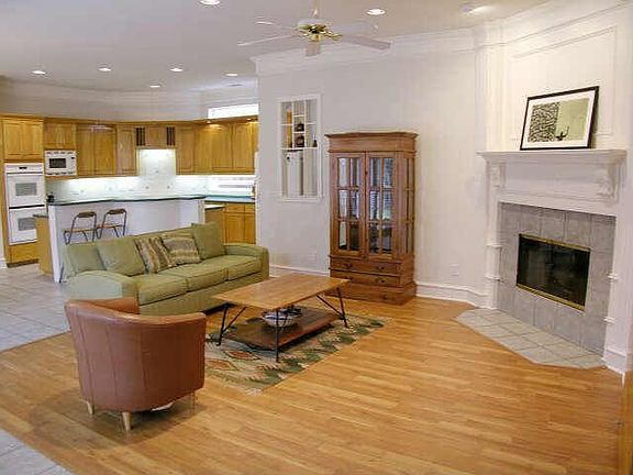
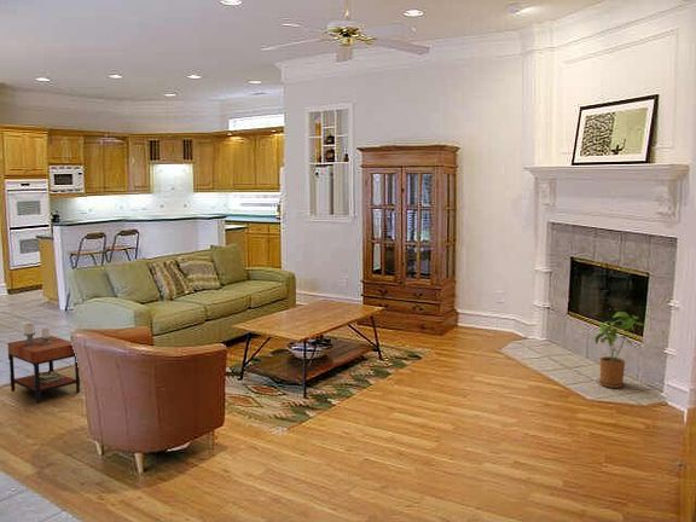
+ house plant [594,311,644,389]
+ side table [6,323,81,404]
